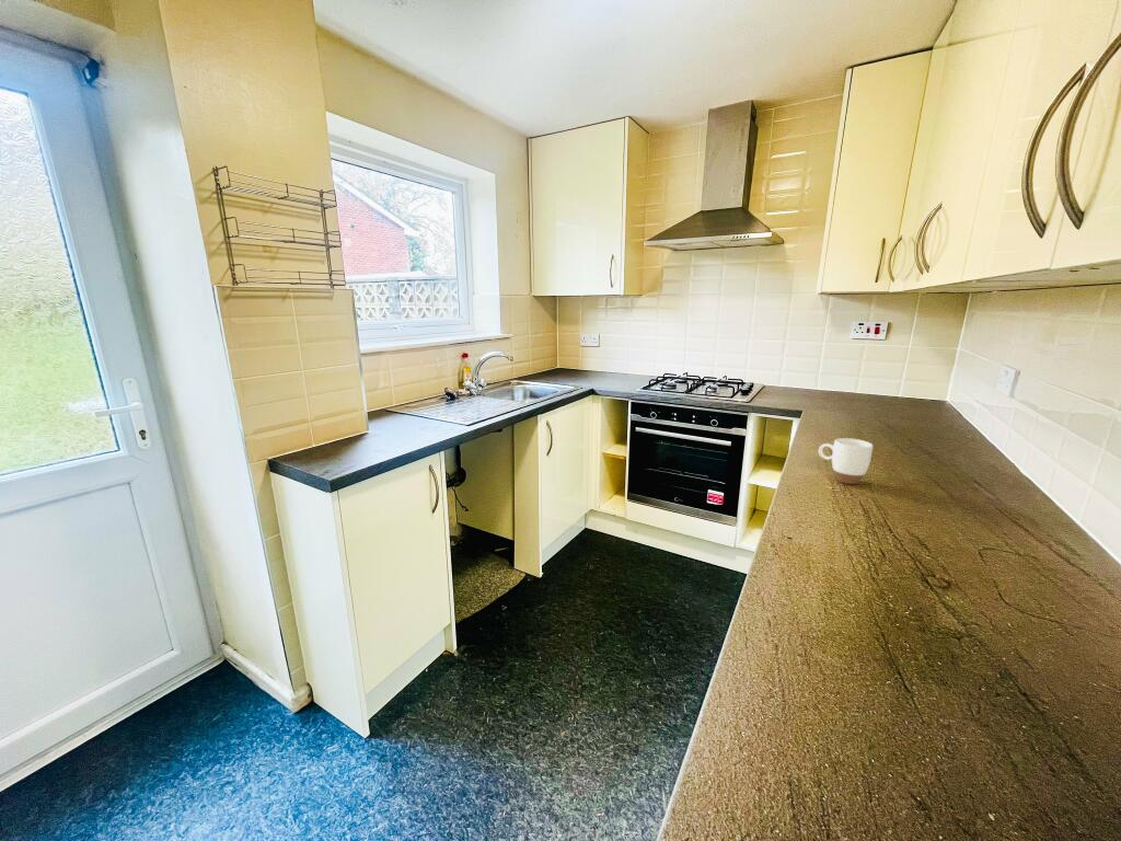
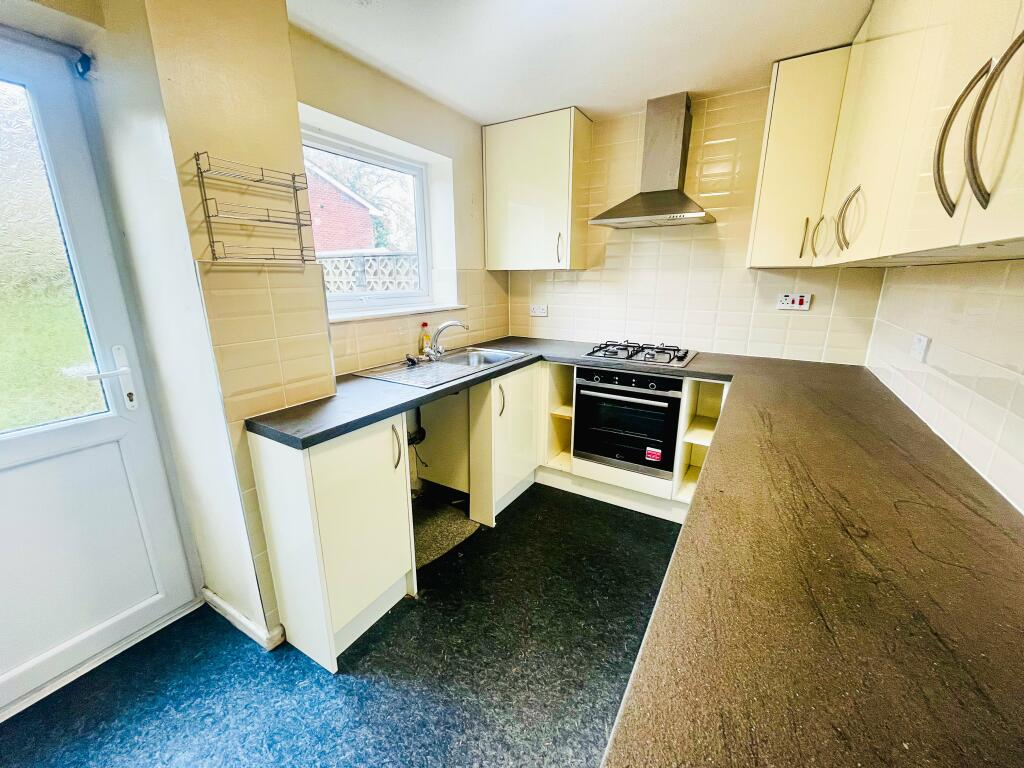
- mug [818,437,874,485]
